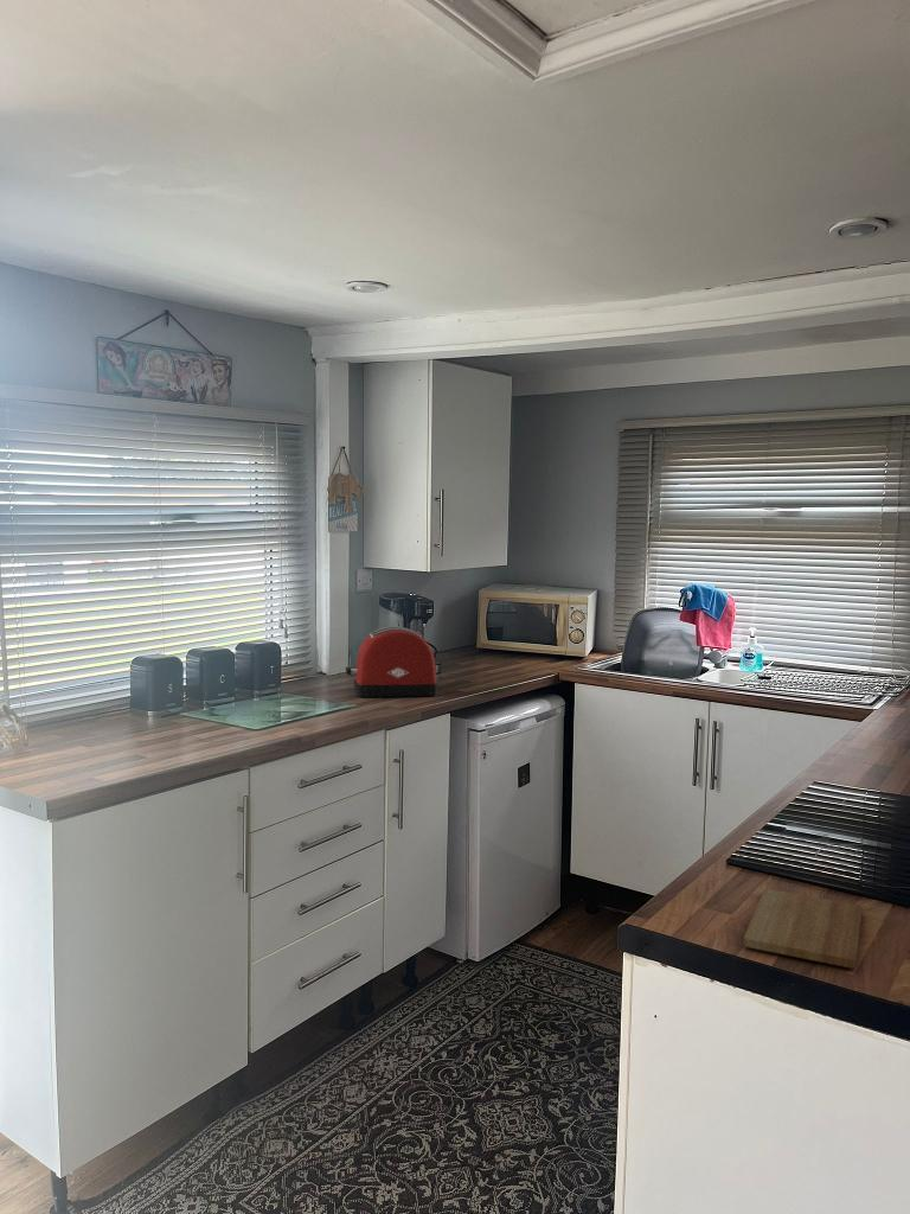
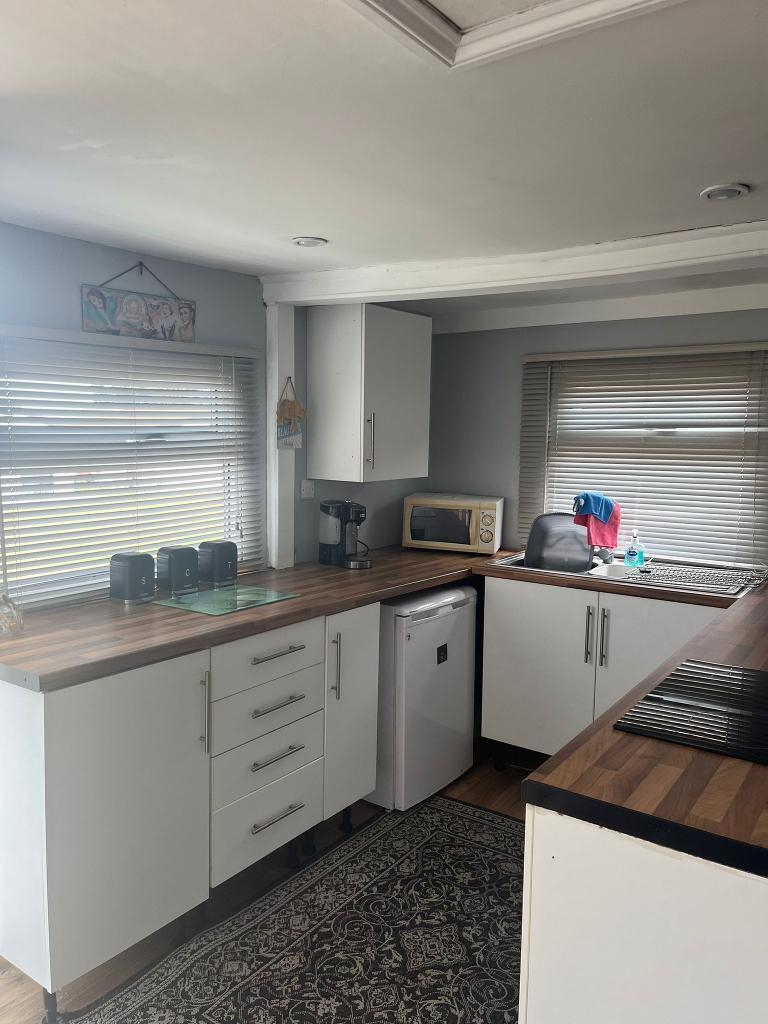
- cutting board [742,888,864,970]
- toaster [345,626,438,698]
